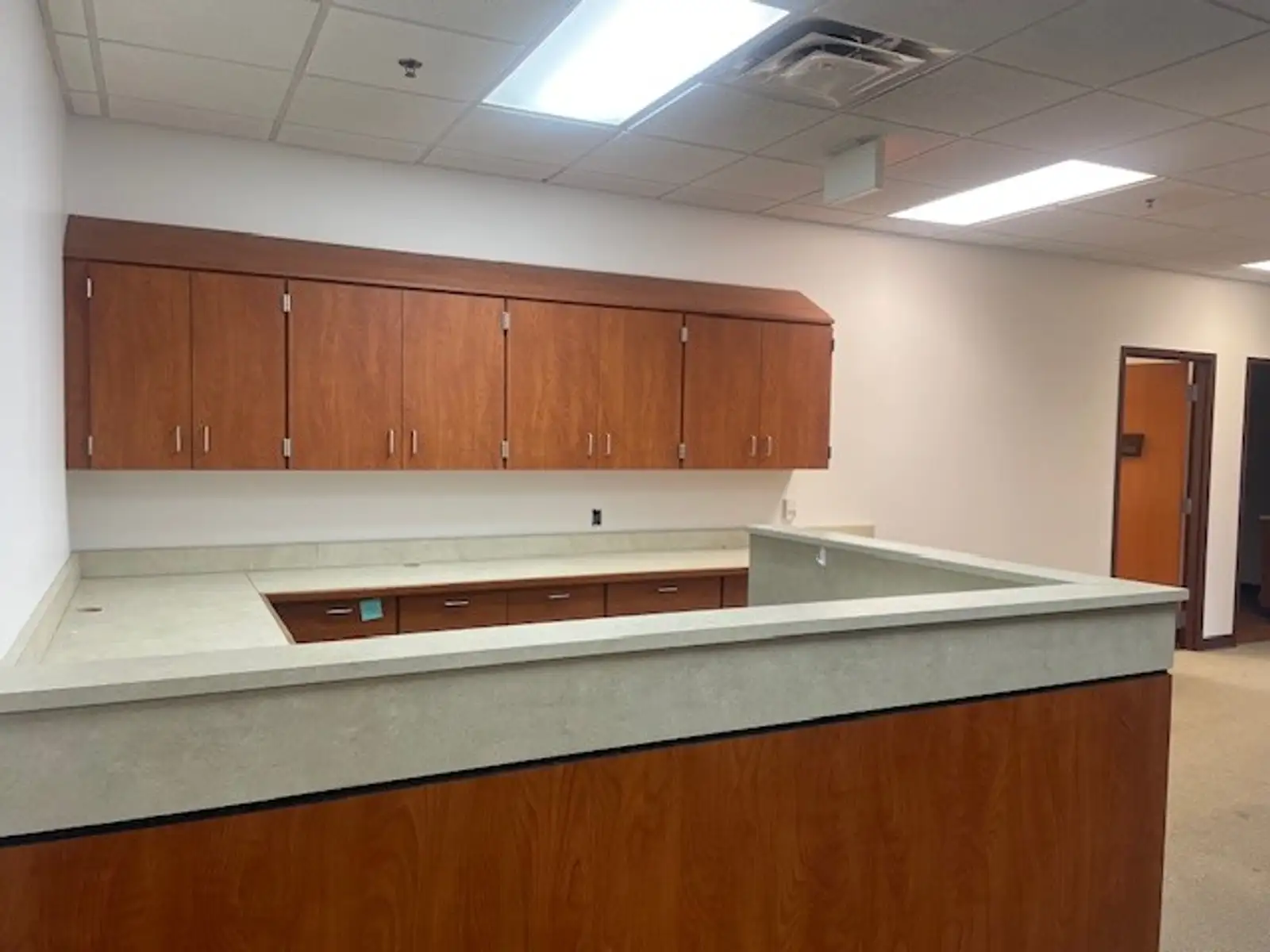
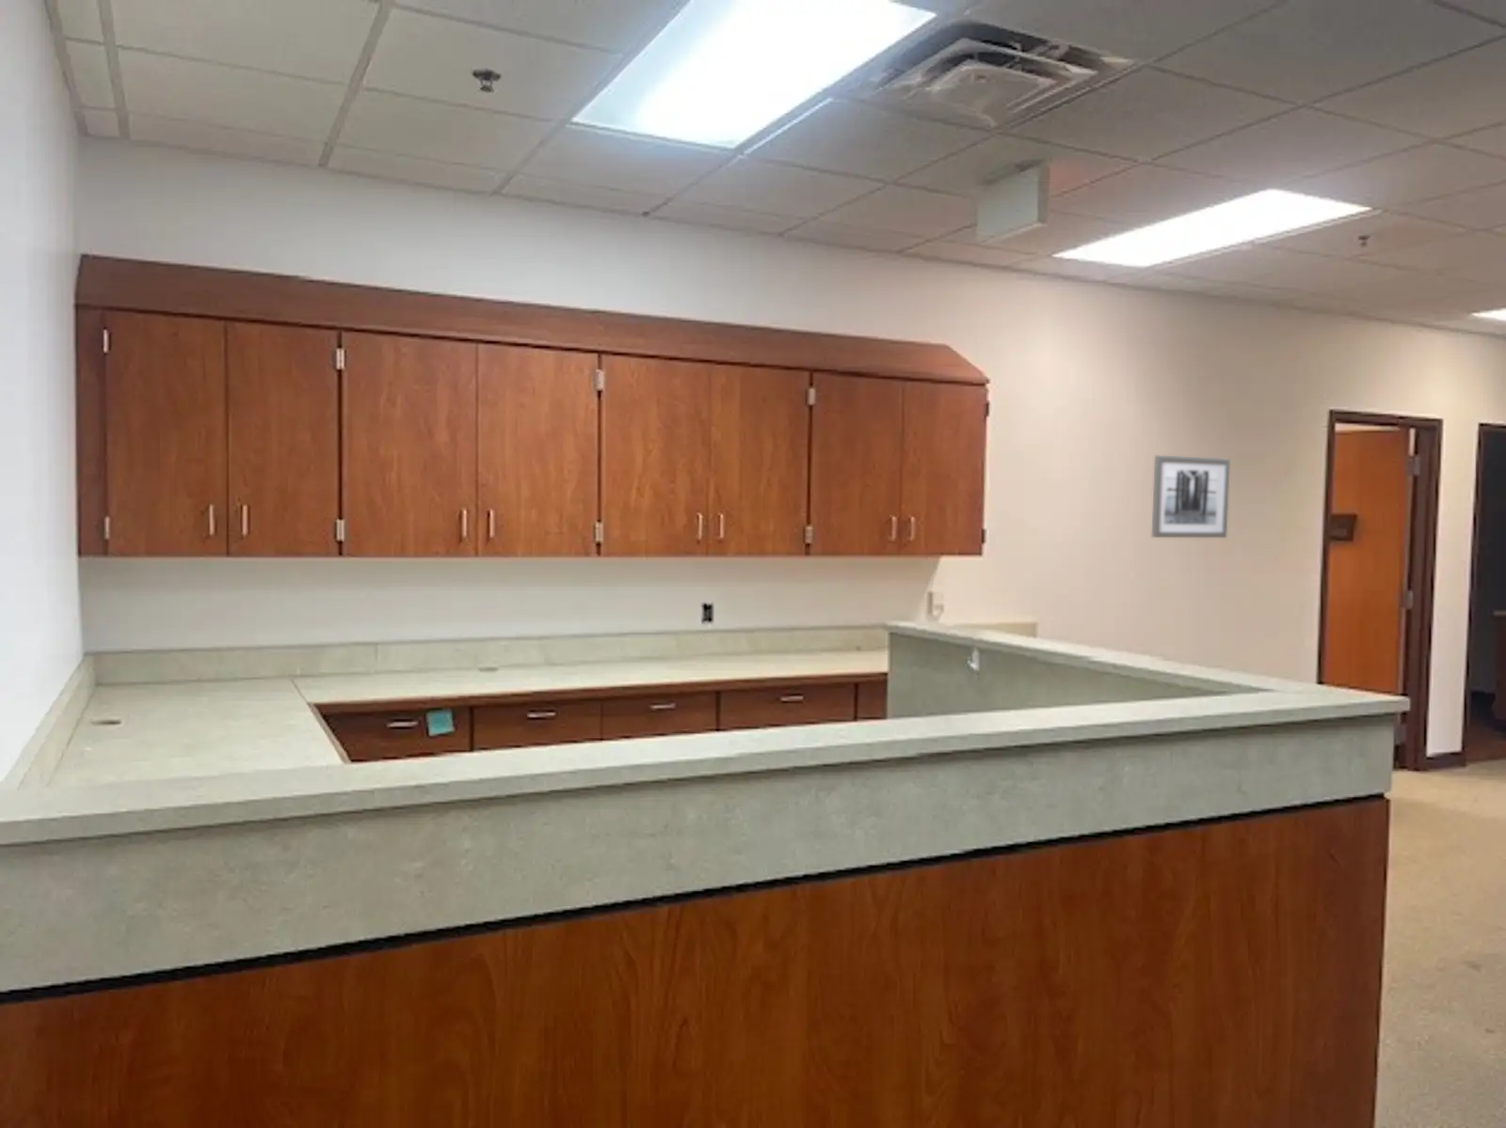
+ wall art [1151,455,1231,539]
